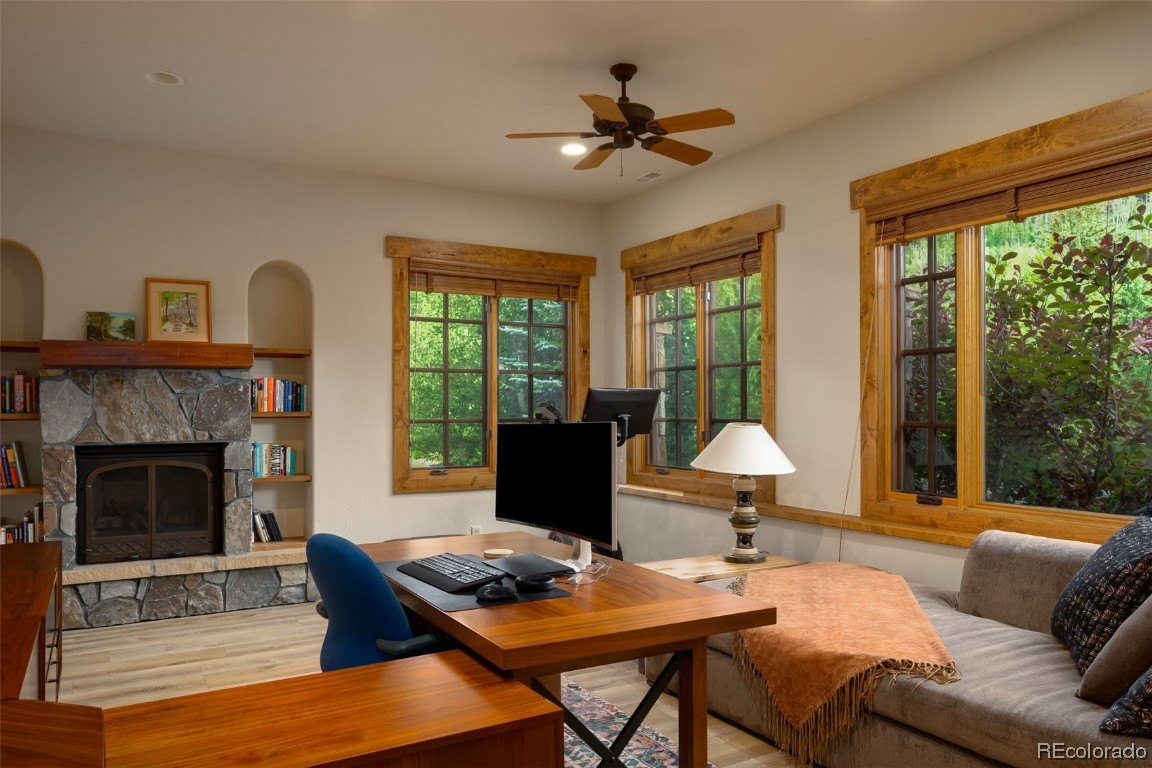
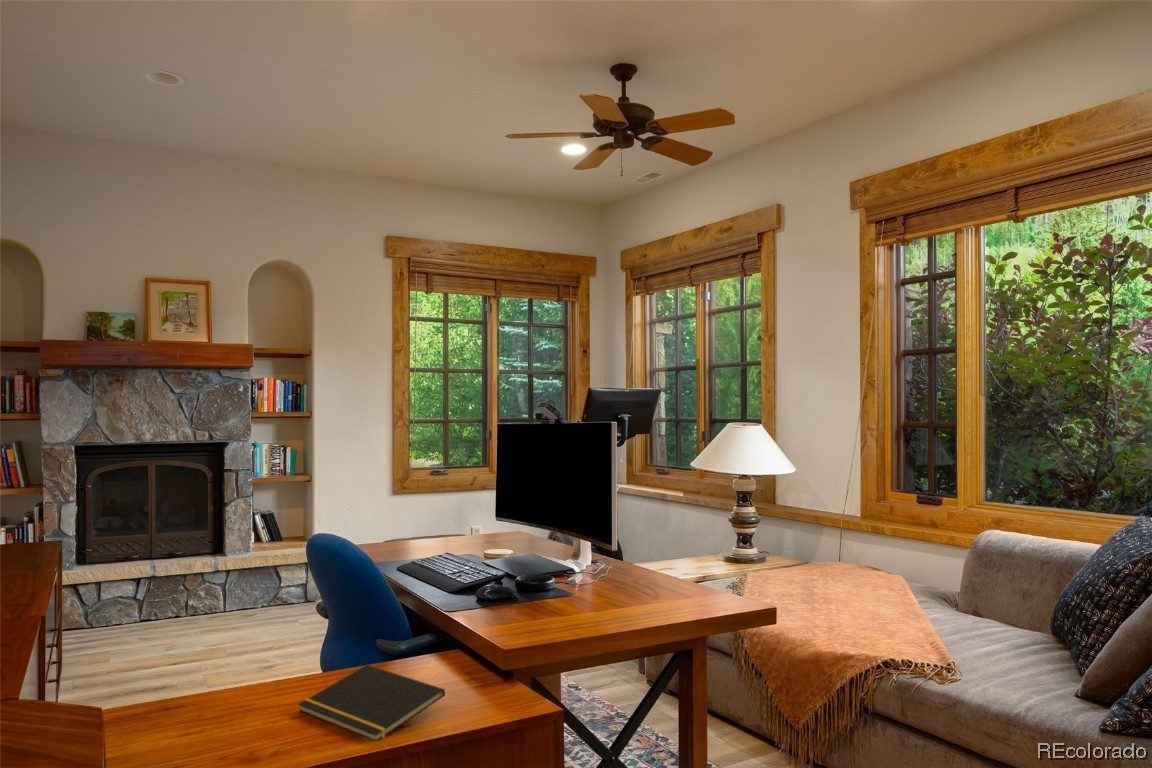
+ notepad [297,664,446,742]
